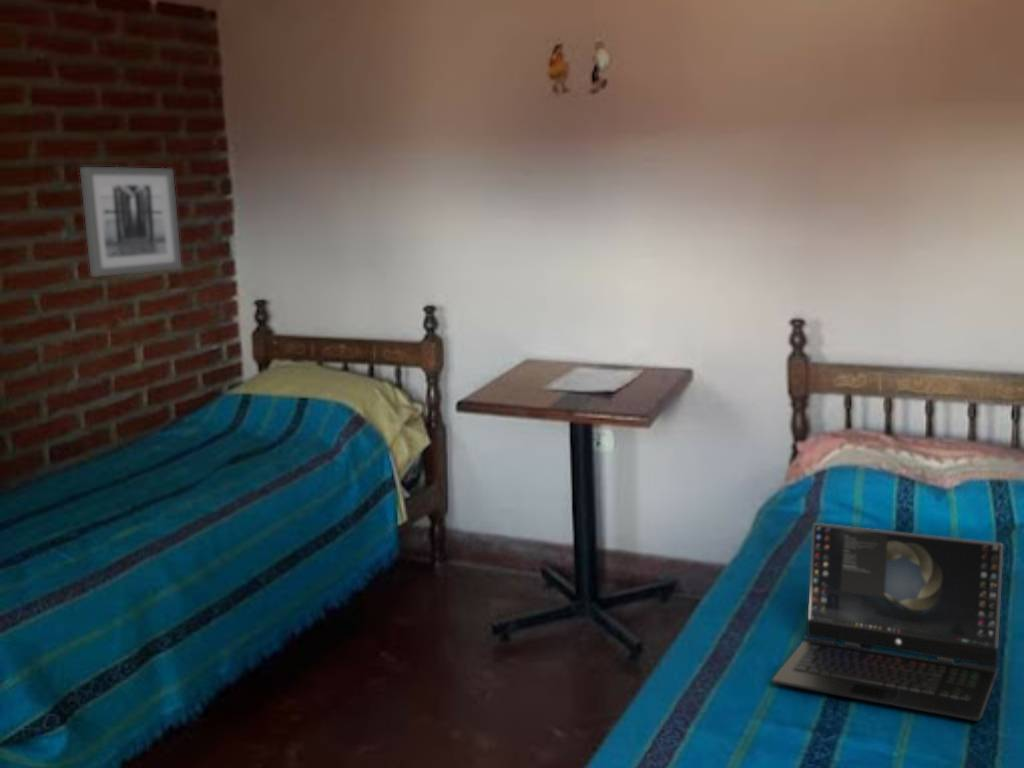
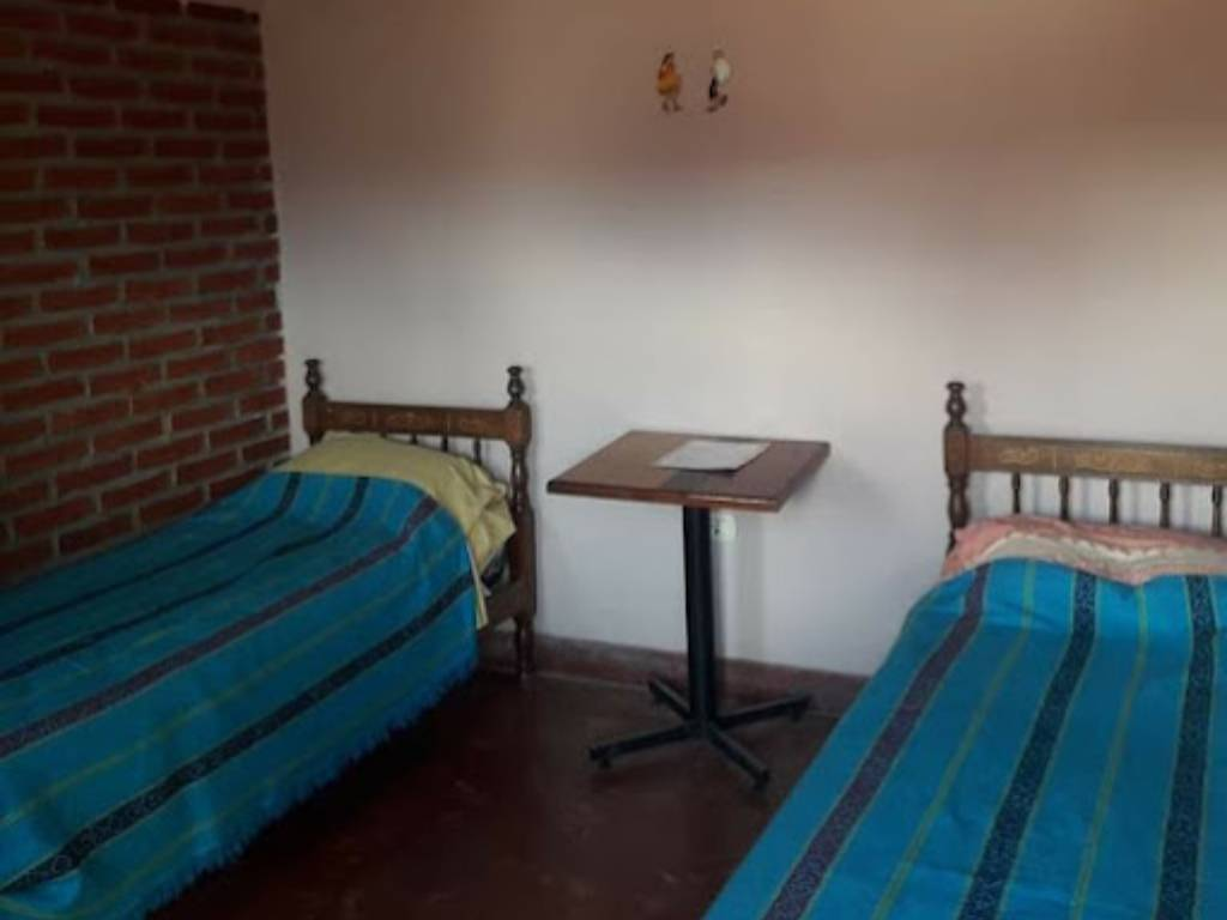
- wall art [79,166,183,278]
- laptop [771,522,1004,722]
